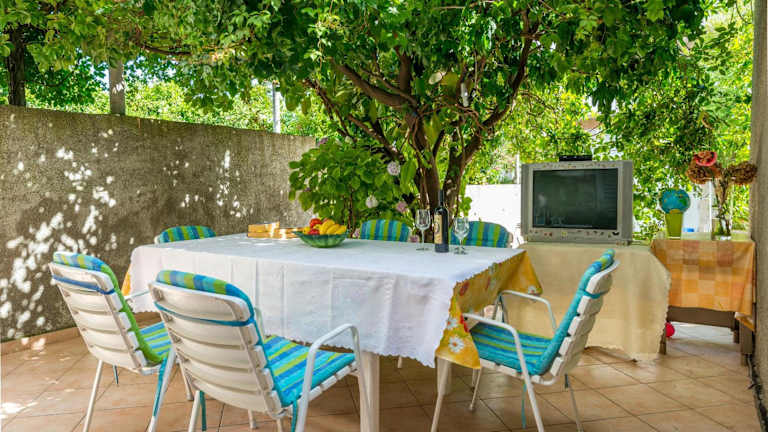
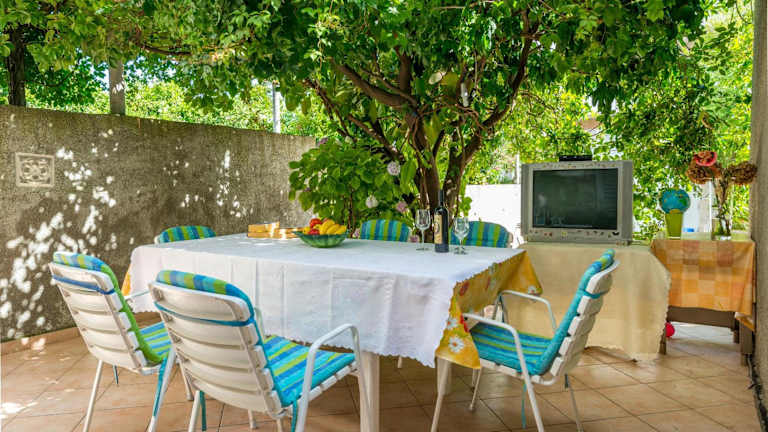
+ wall ornament [13,151,55,189]
